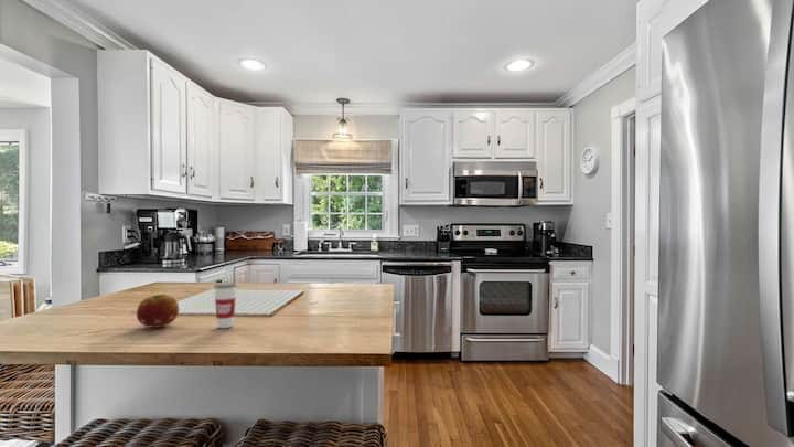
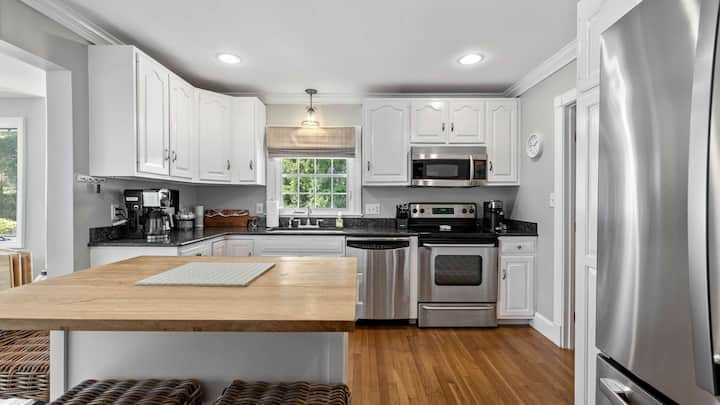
- cup [213,268,238,329]
- fruit [136,292,180,329]
